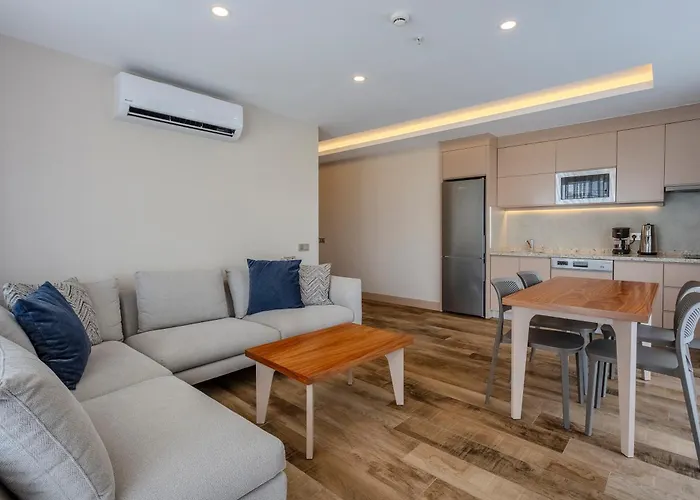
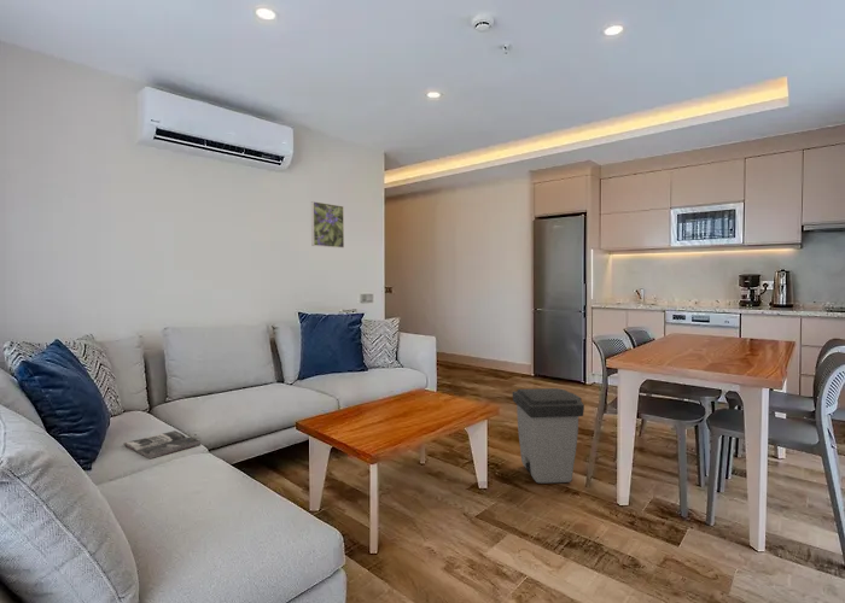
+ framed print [310,200,345,250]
+ trash can [512,387,585,485]
+ magazine [122,429,202,459]
